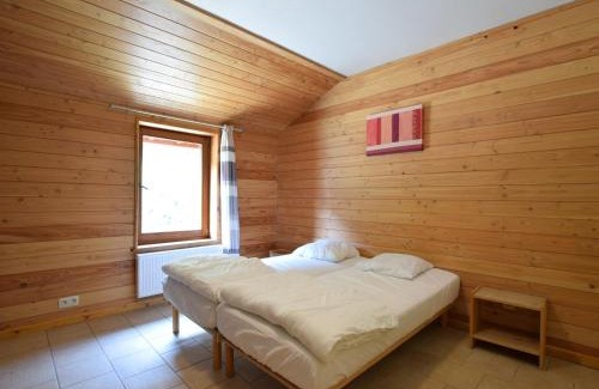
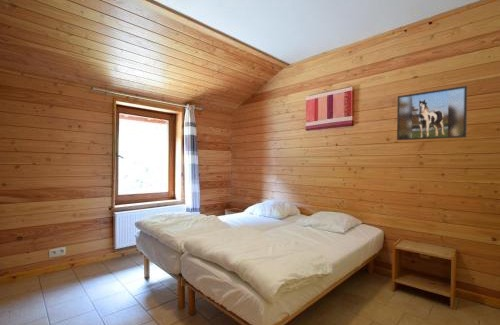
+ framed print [396,85,468,141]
